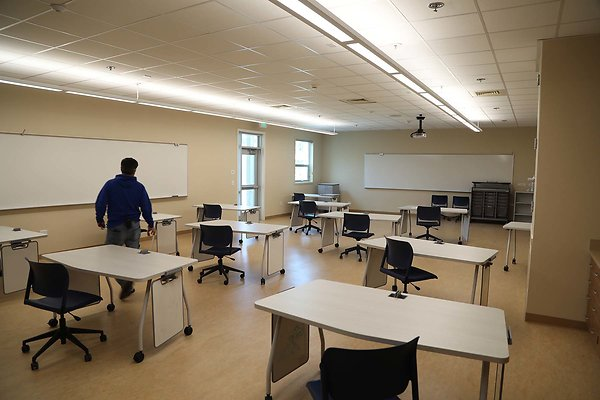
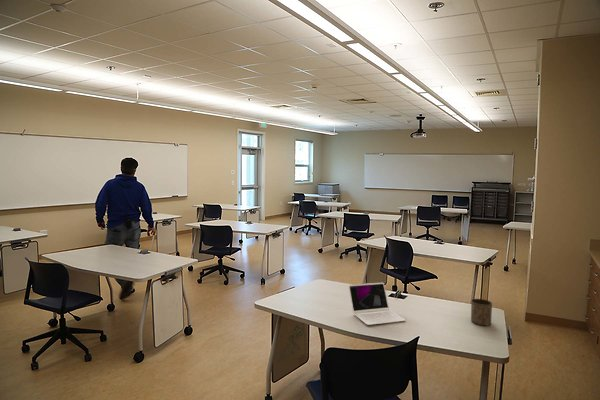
+ cup [470,298,493,327]
+ laptop [348,281,406,326]
